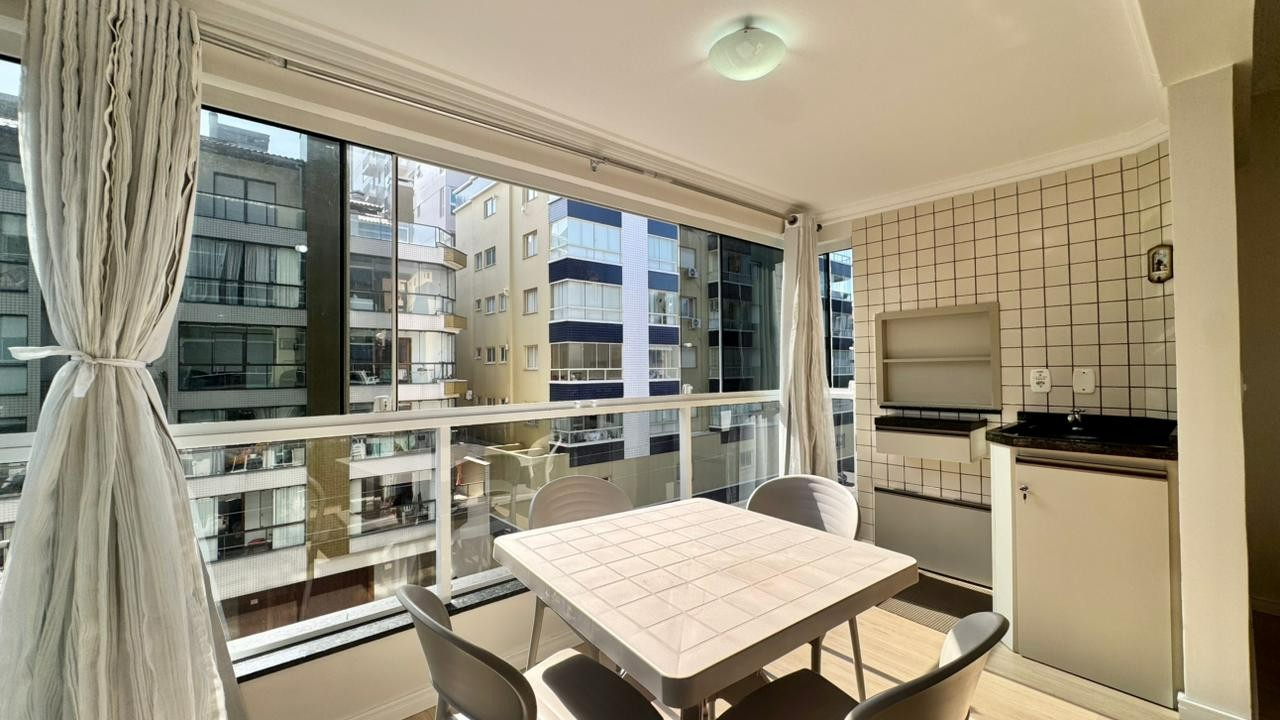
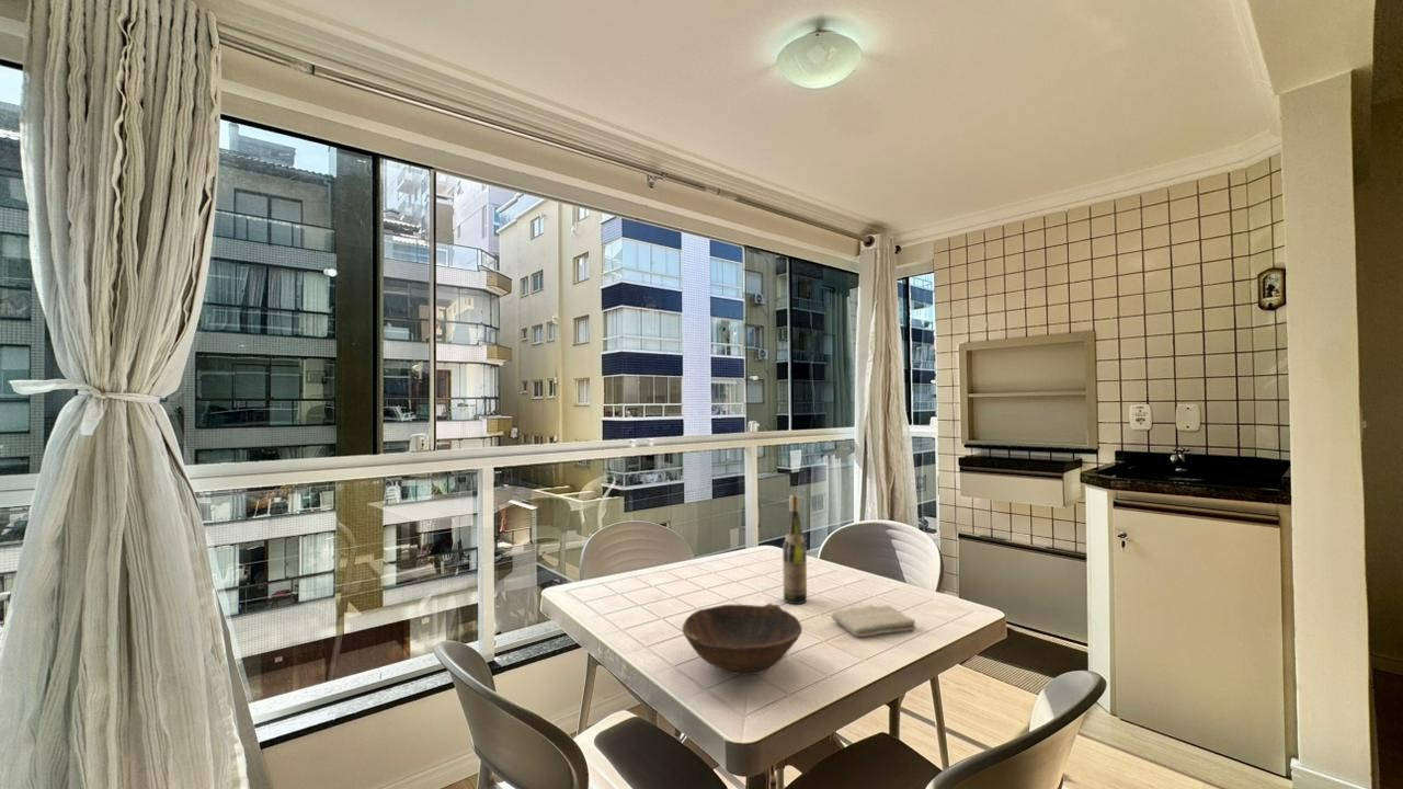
+ bowl [681,603,803,676]
+ wine bottle [782,494,808,605]
+ washcloth [831,604,917,638]
